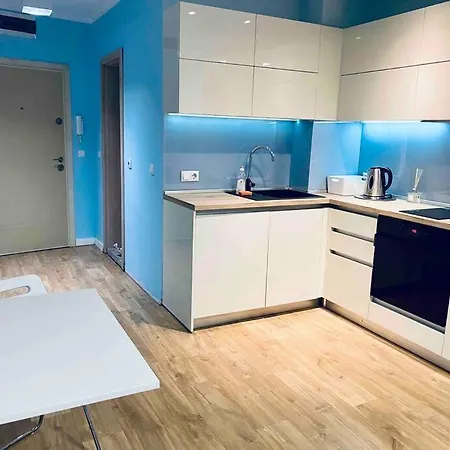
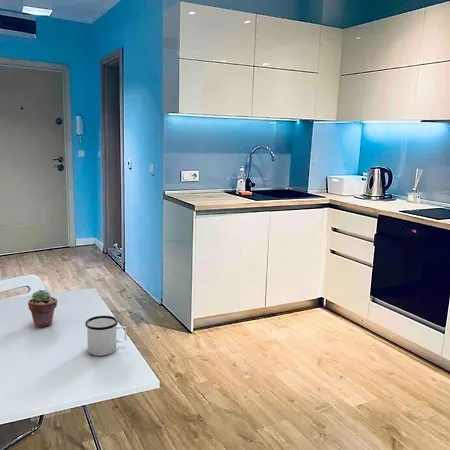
+ potted succulent [27,289,58,329]
+ mug [84,315,128,357]
